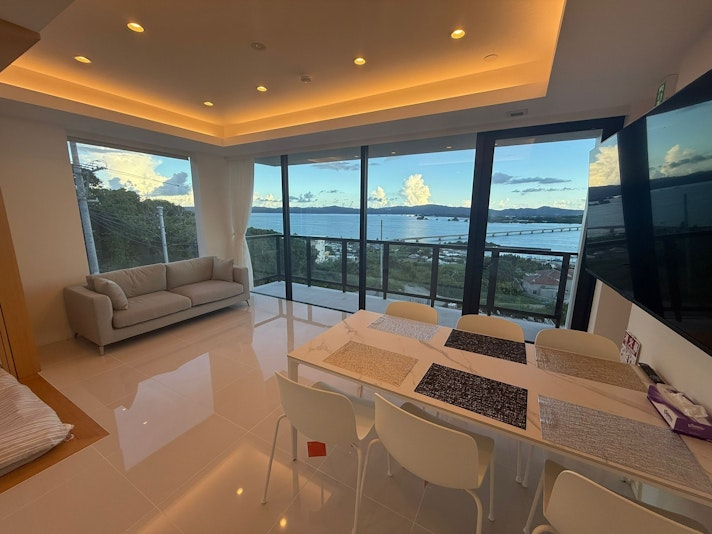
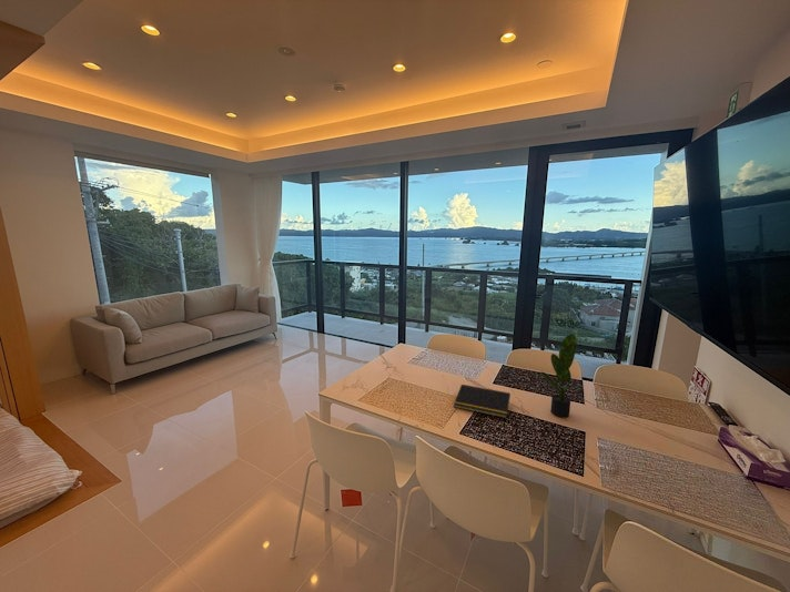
+ potted plant [539,331,584,418]
+ notepad [453,384,512,419]
